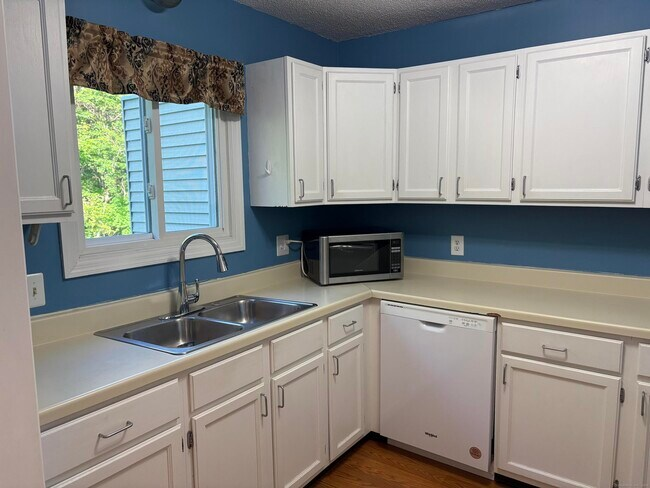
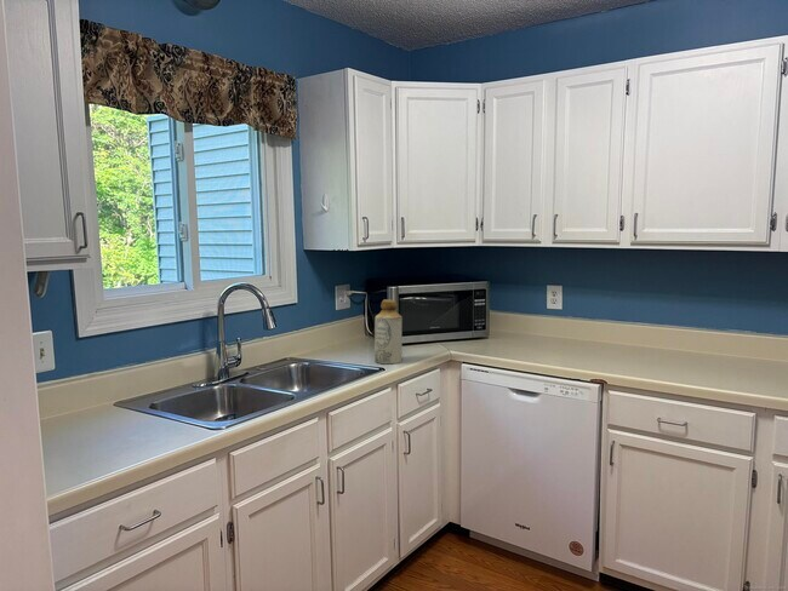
+ bottle [373,298,404,365]
